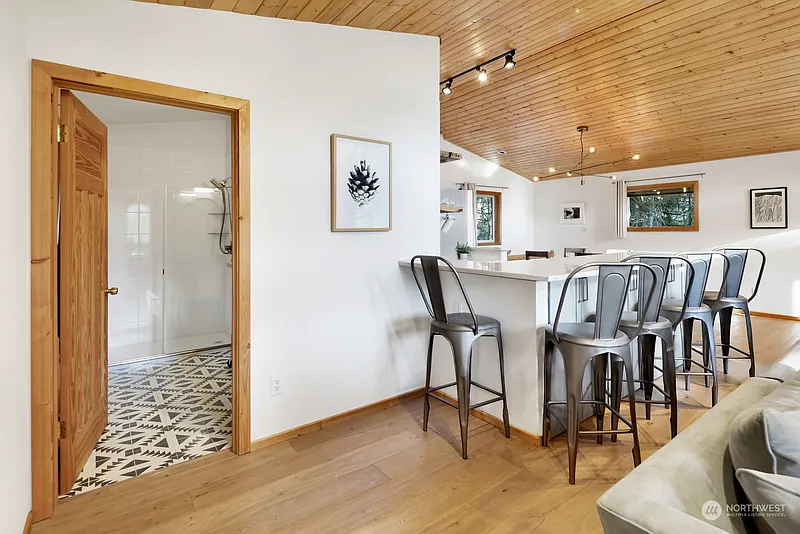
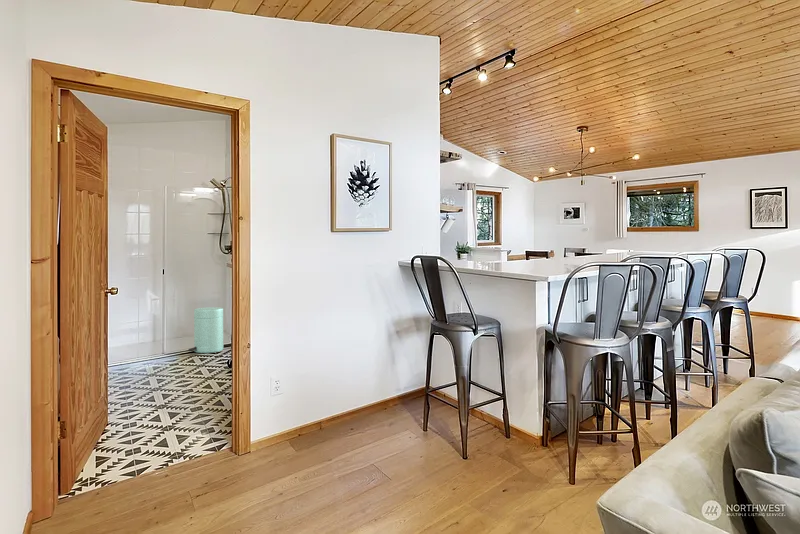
+ trash can [187,306,224,354]
